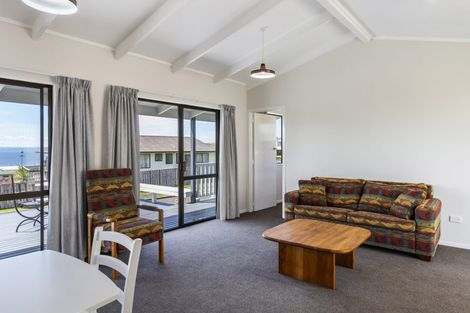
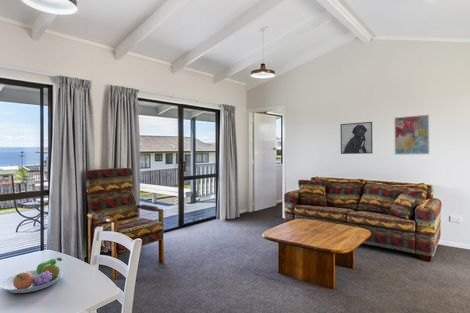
+ wall art [393,114,430,156]
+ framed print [339,121,374,155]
+ fruit bowl [0,257,64,294]
